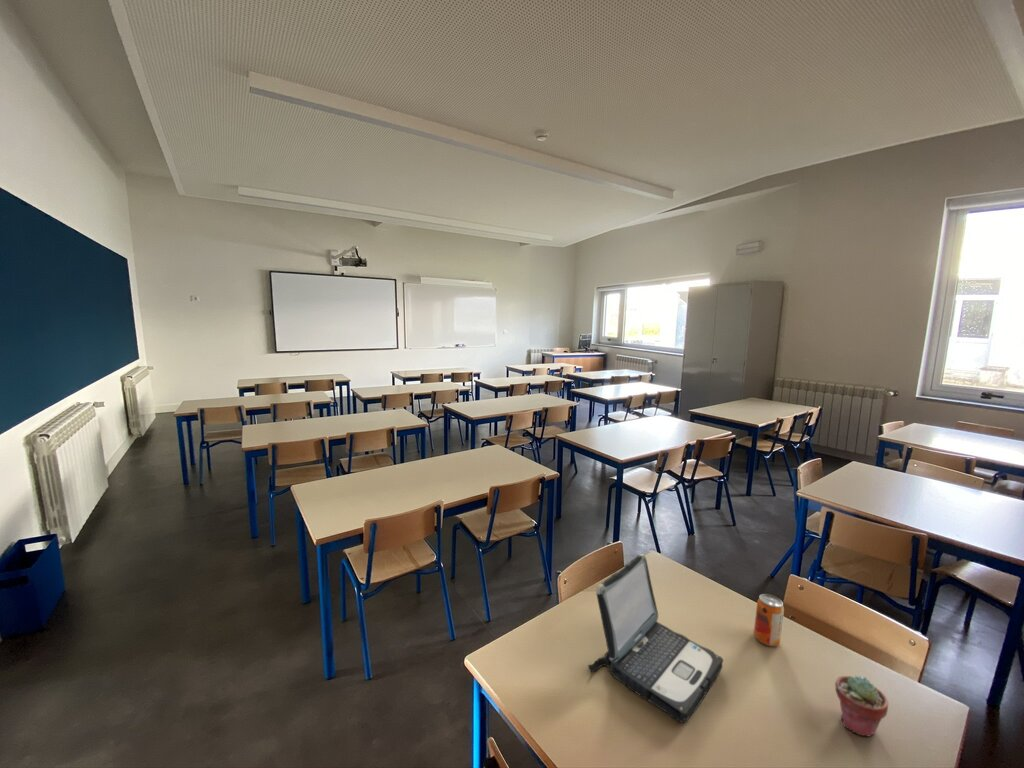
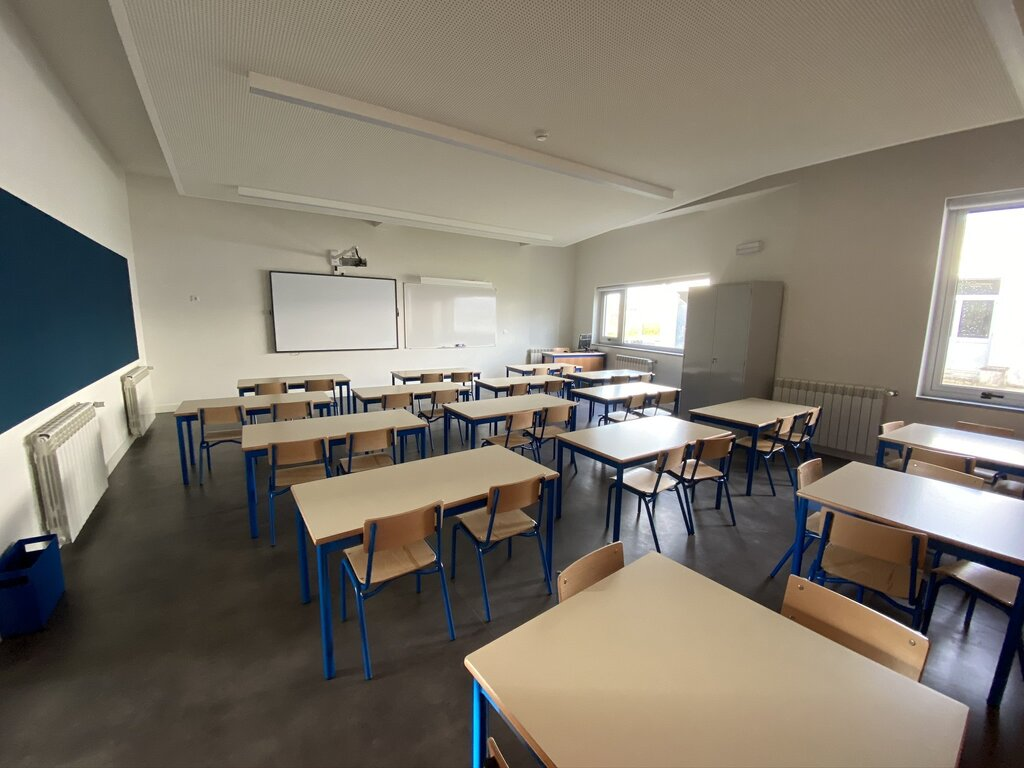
- potted succulent [834,675,889,737]
- laptop [587,553,724,724]
- beverage can [753,593,785,647]
